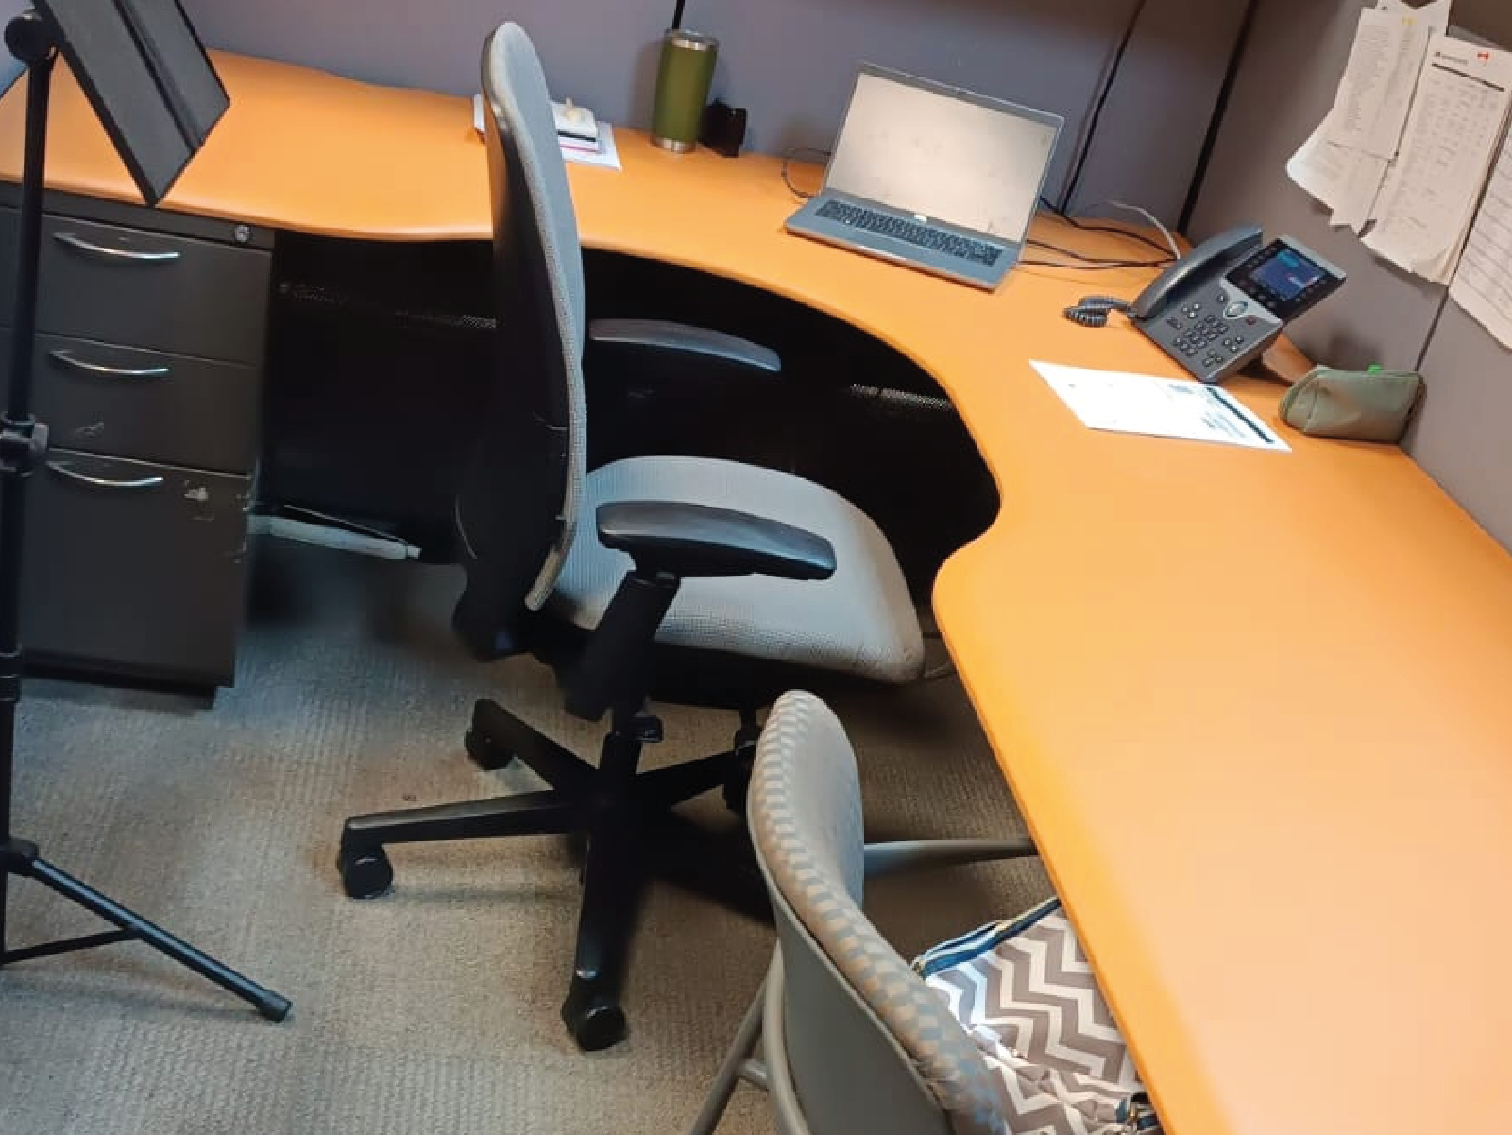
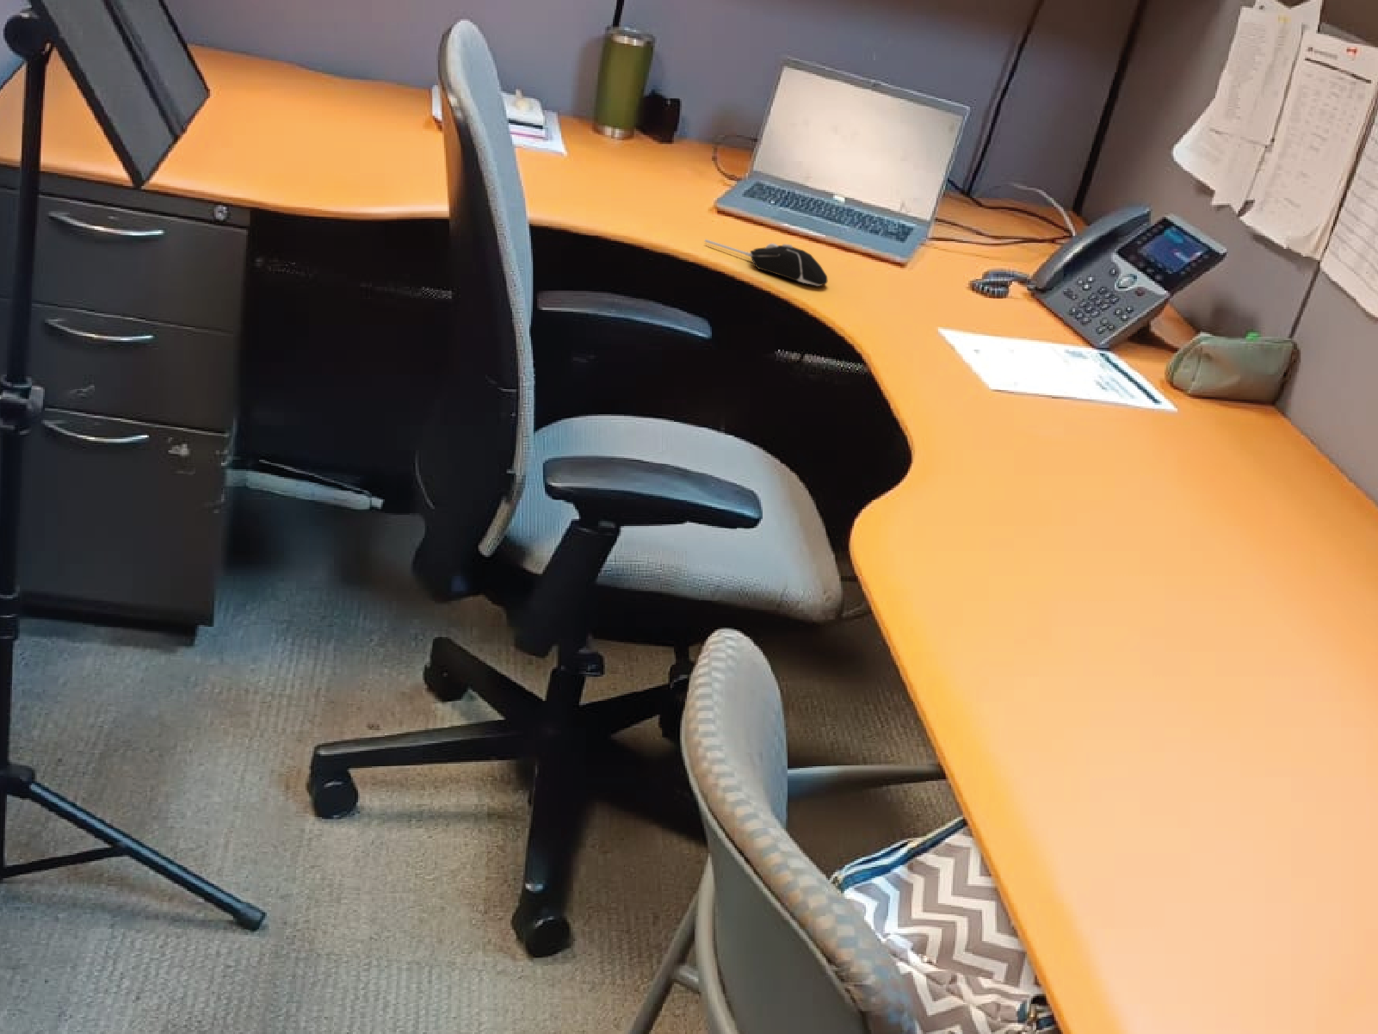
+ computer mouse [704,239,829,287]
